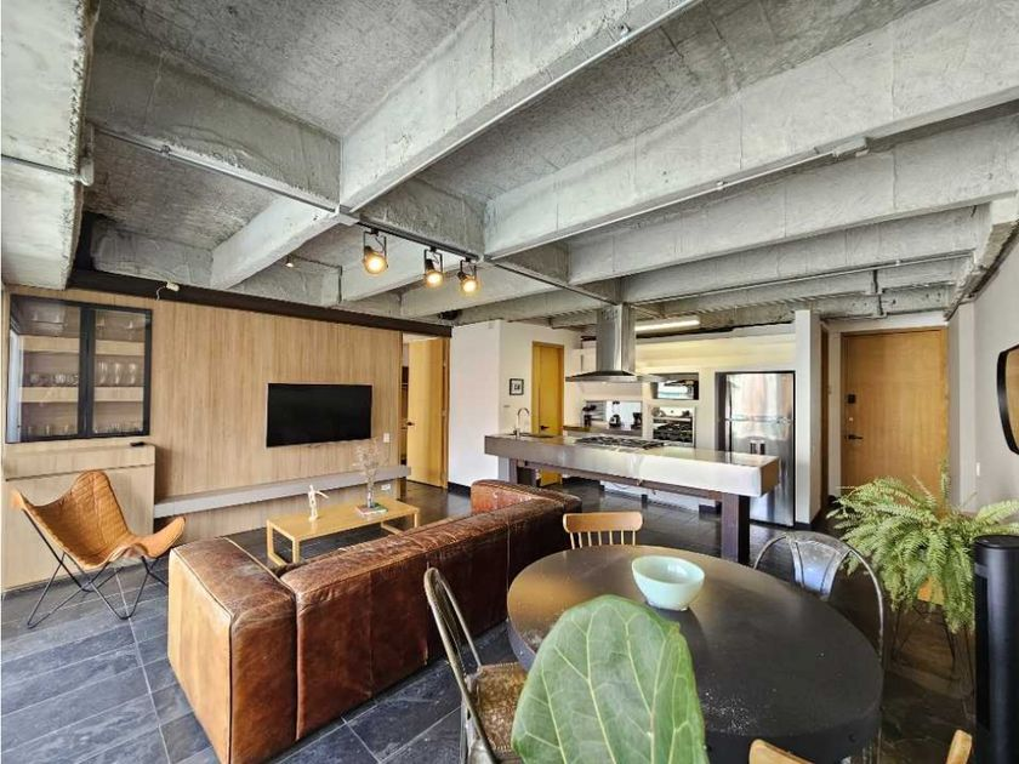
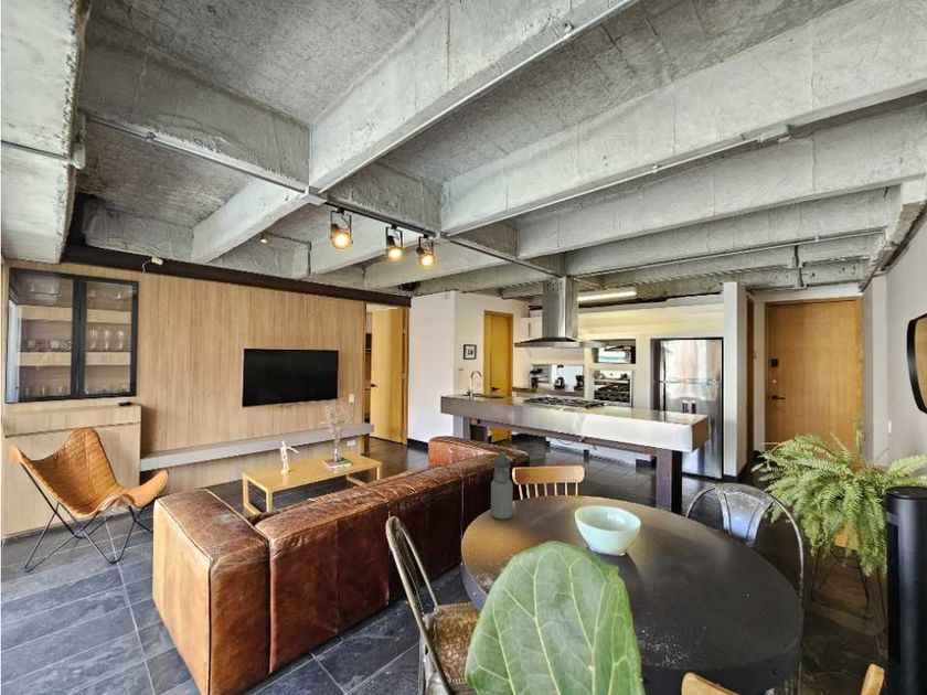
+ water bottle [490,450,514,521]
